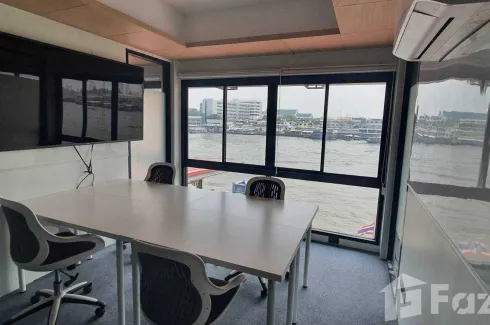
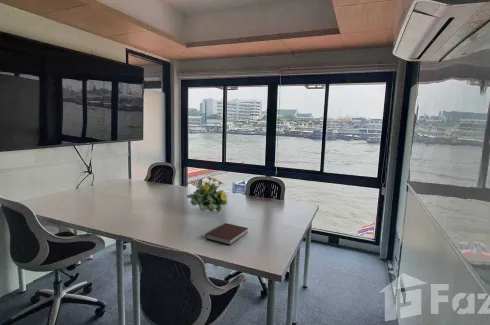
+ flowering plant [186,176,228,213]
+ notebook [204,222,249,246]
